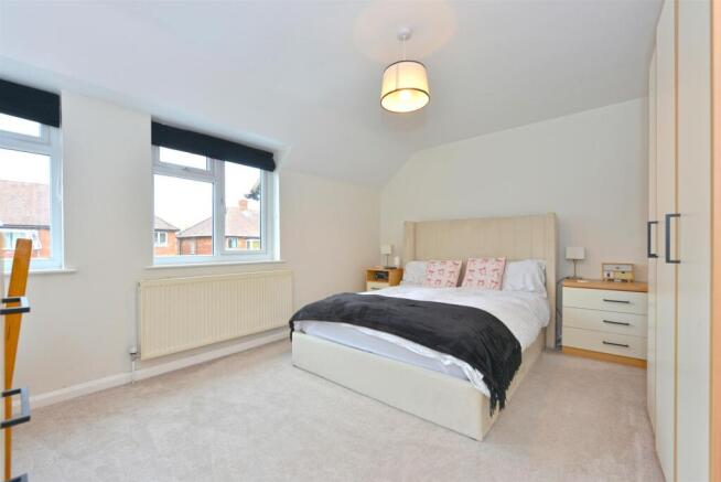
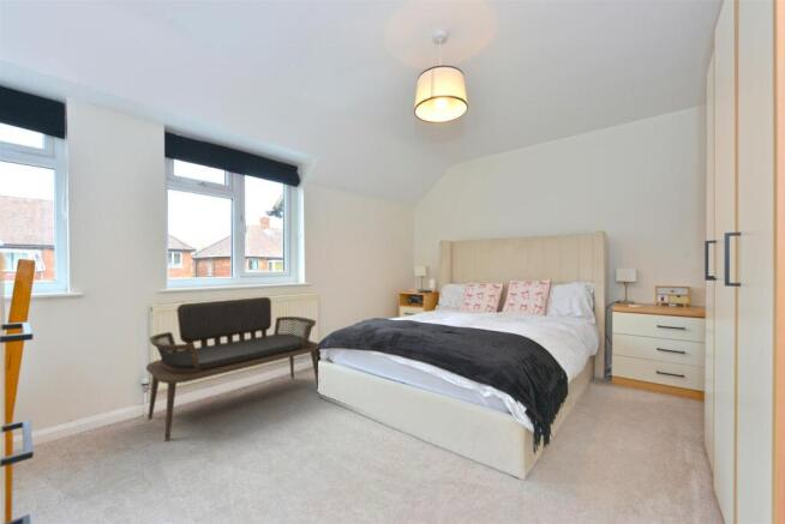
+ bench [145,296,319,442]
